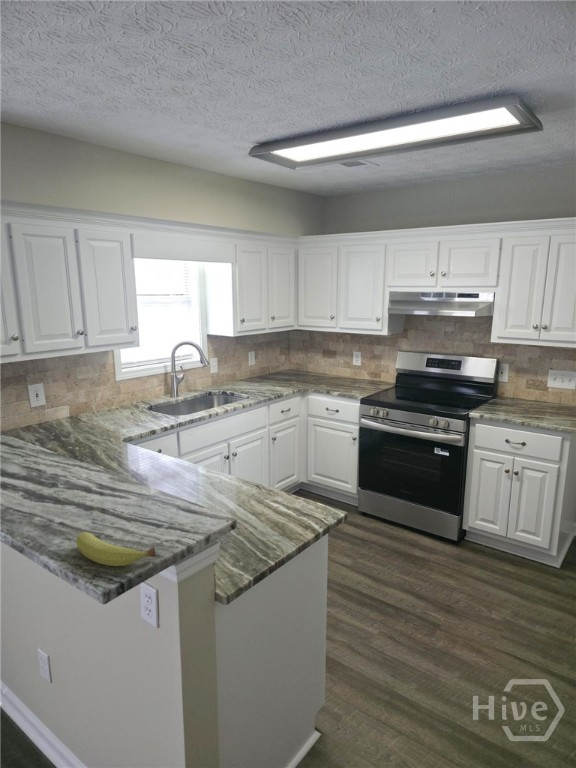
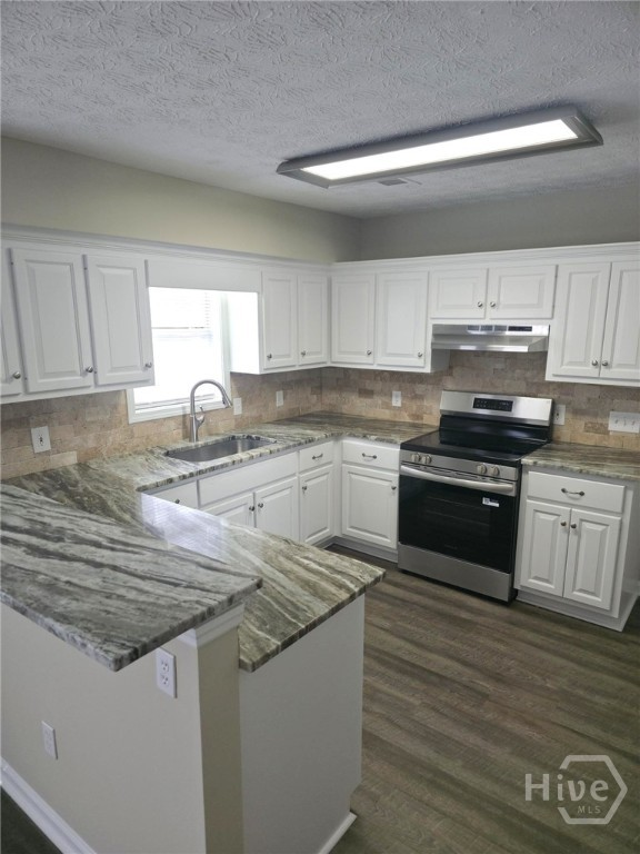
- fruit [75,531,156,567]
